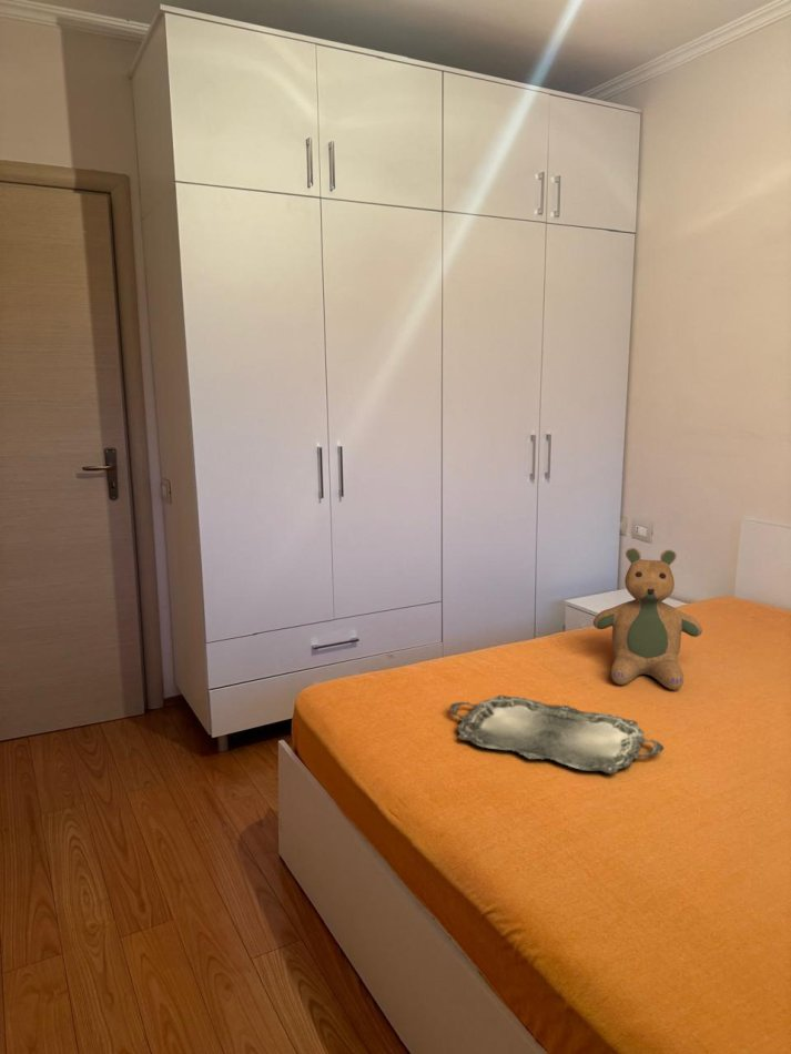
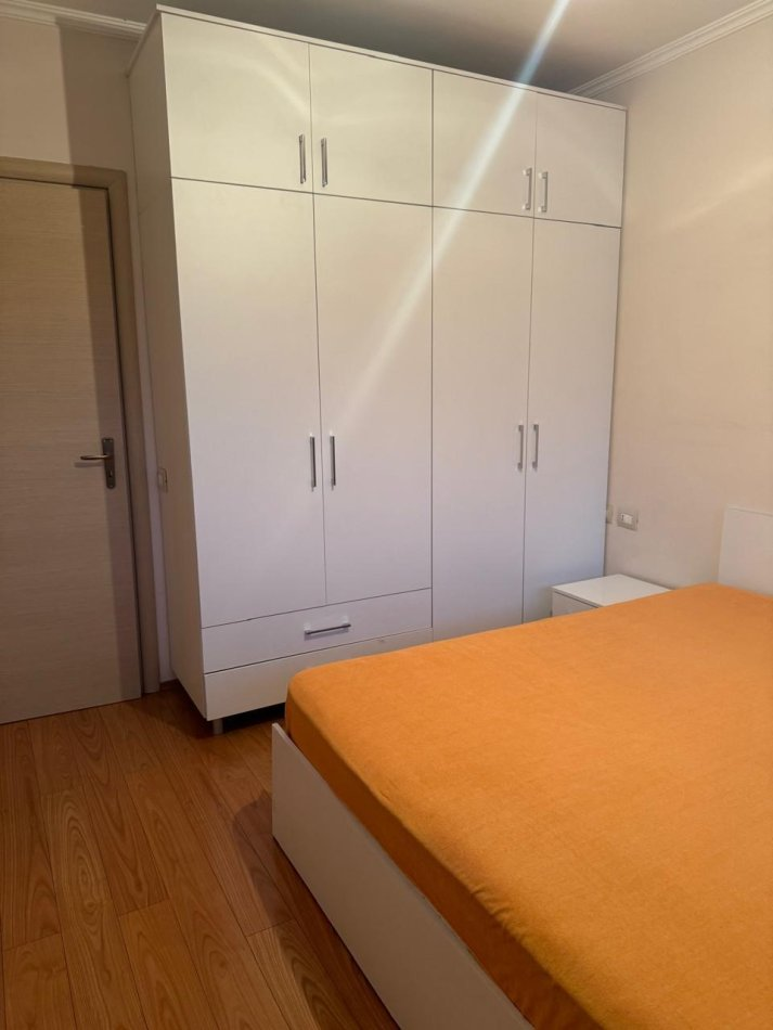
- teddy bear [592,547,703,691]
- serving tray [448,695,665,774]
